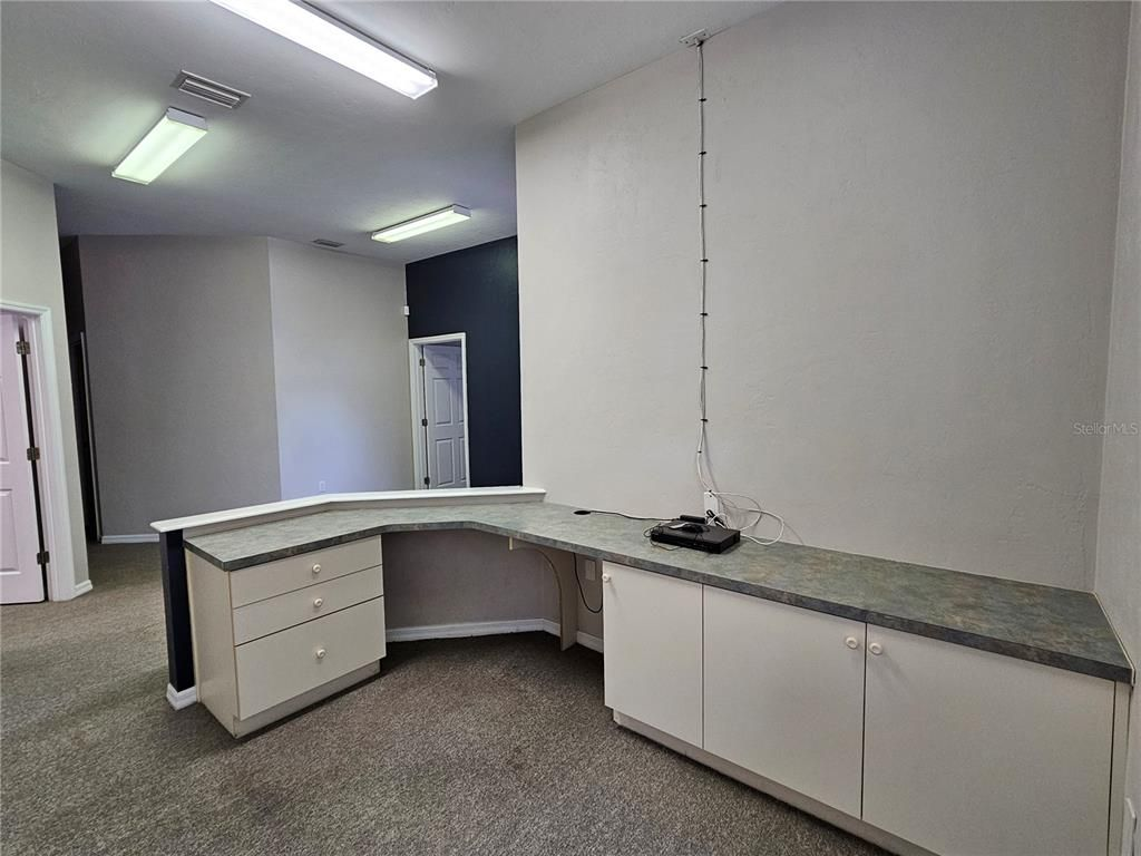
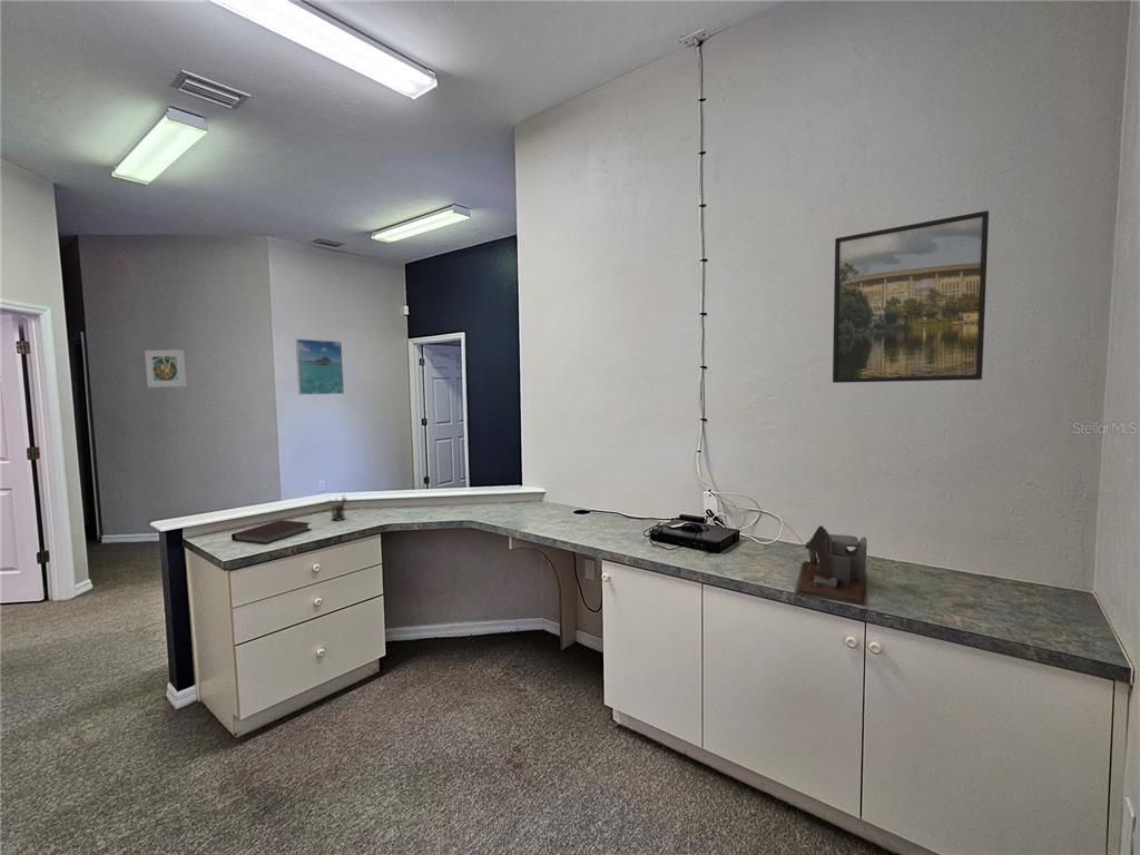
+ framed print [144,348,187,389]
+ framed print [832,209,990,384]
+ notebook [230,519,312,546]
+ desk organizer [794,524,868,605]
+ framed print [295,338,345,395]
+ pen holder [327,493,348,522]
